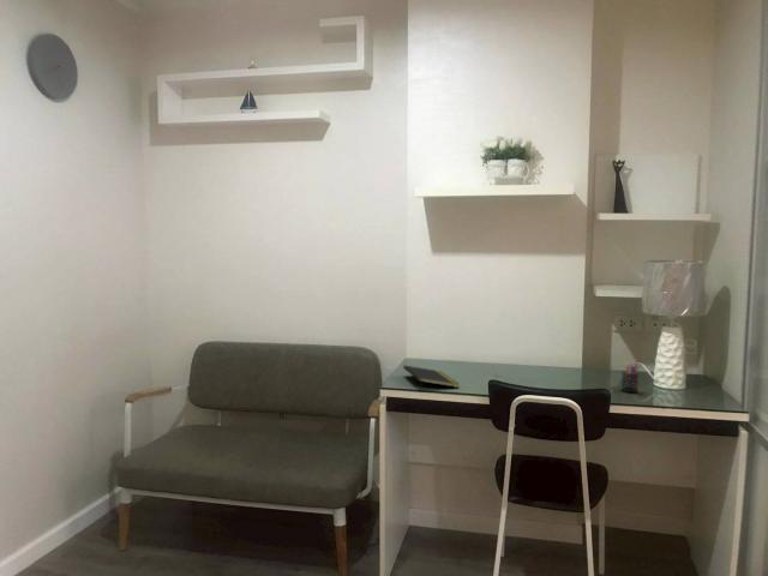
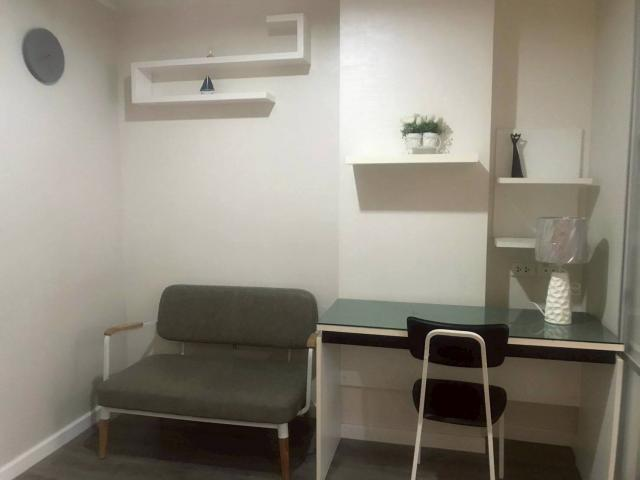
- notepad [402,365,460,391]
- pen holder [620,360,642,394]
